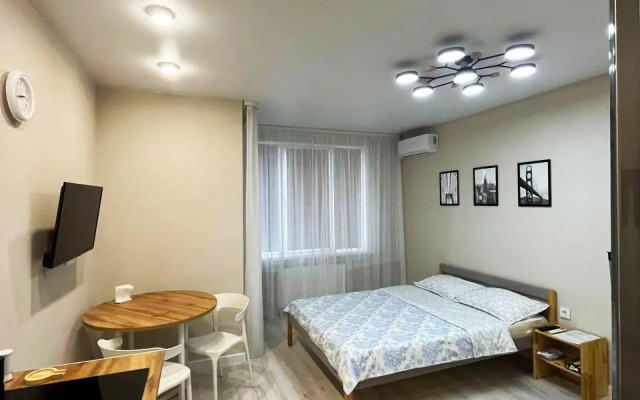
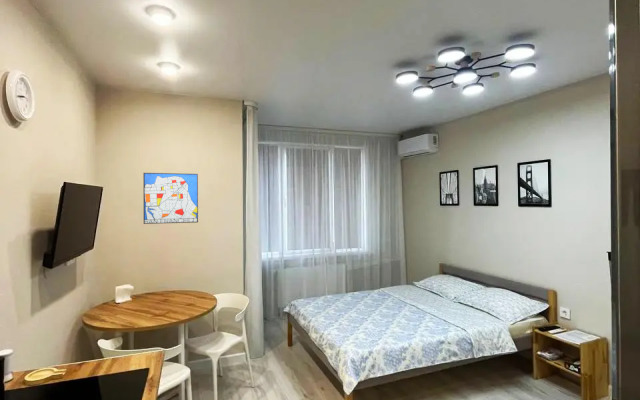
+ wall art [142,172,199,225]
